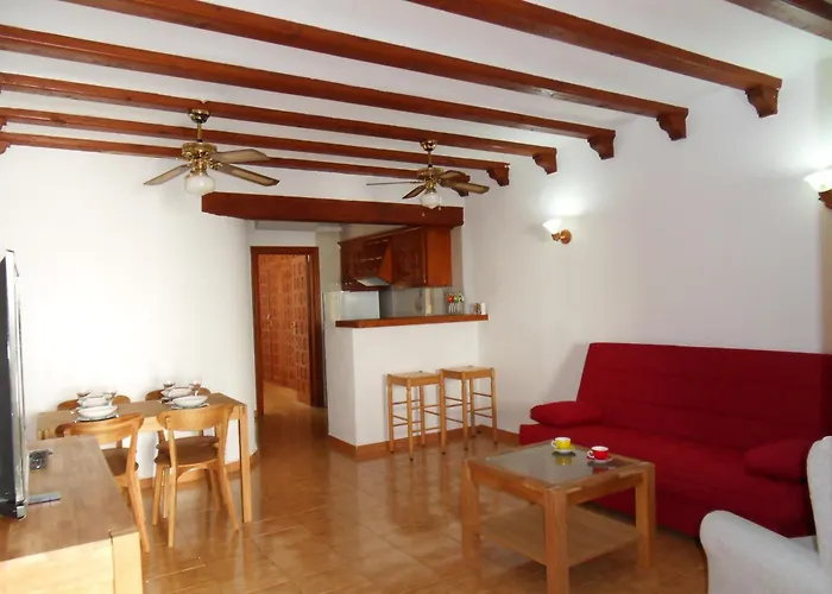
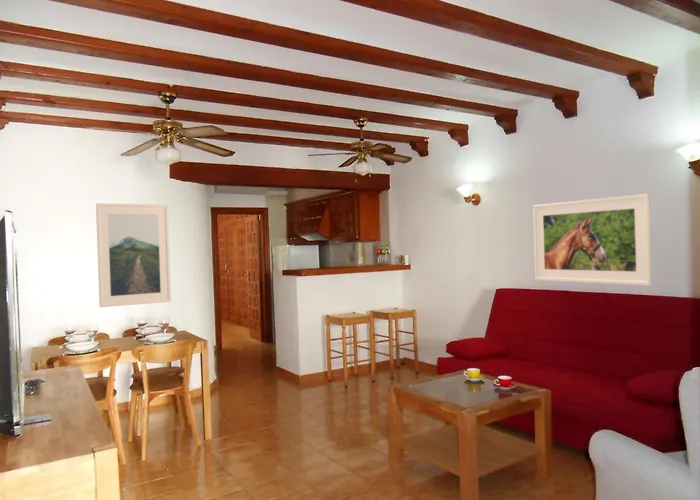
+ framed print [532,193,653,287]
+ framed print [95,202,172,308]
